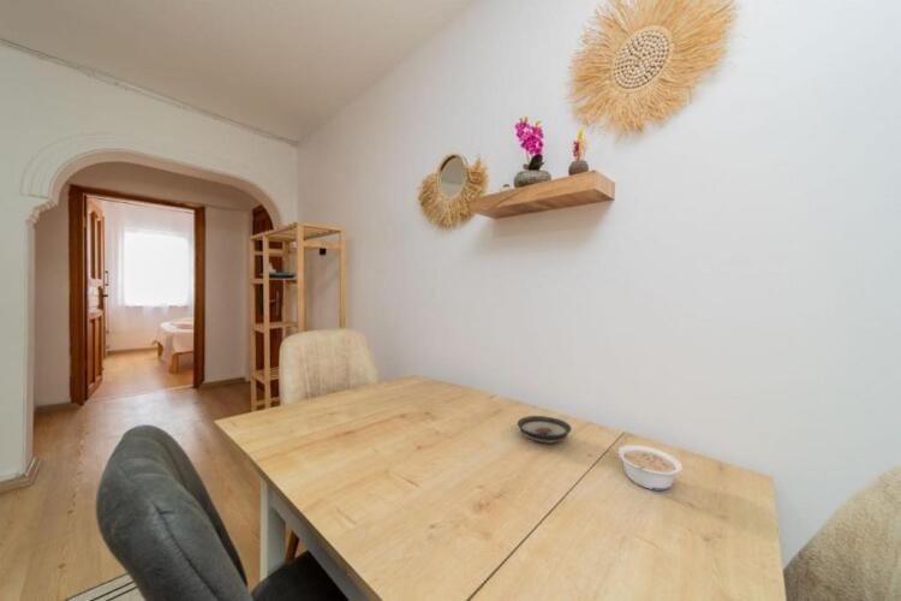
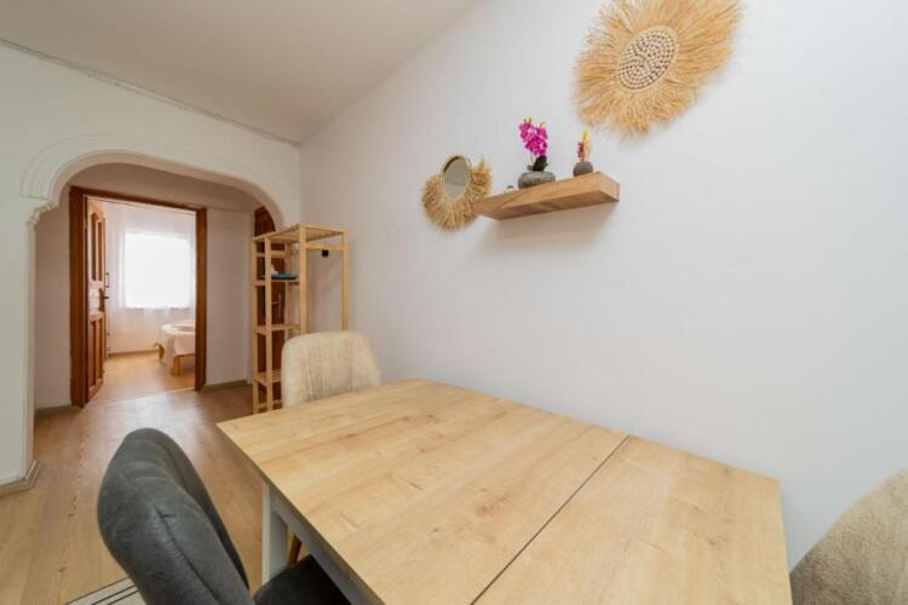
- legume [616,444,684,492]
- saucer [517,415,573,445]
